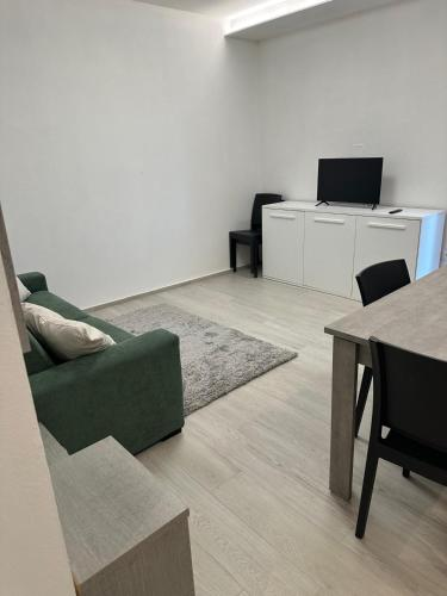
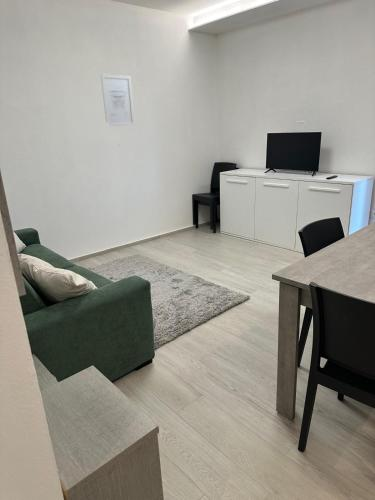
+ wall art [100,73,136,127]
